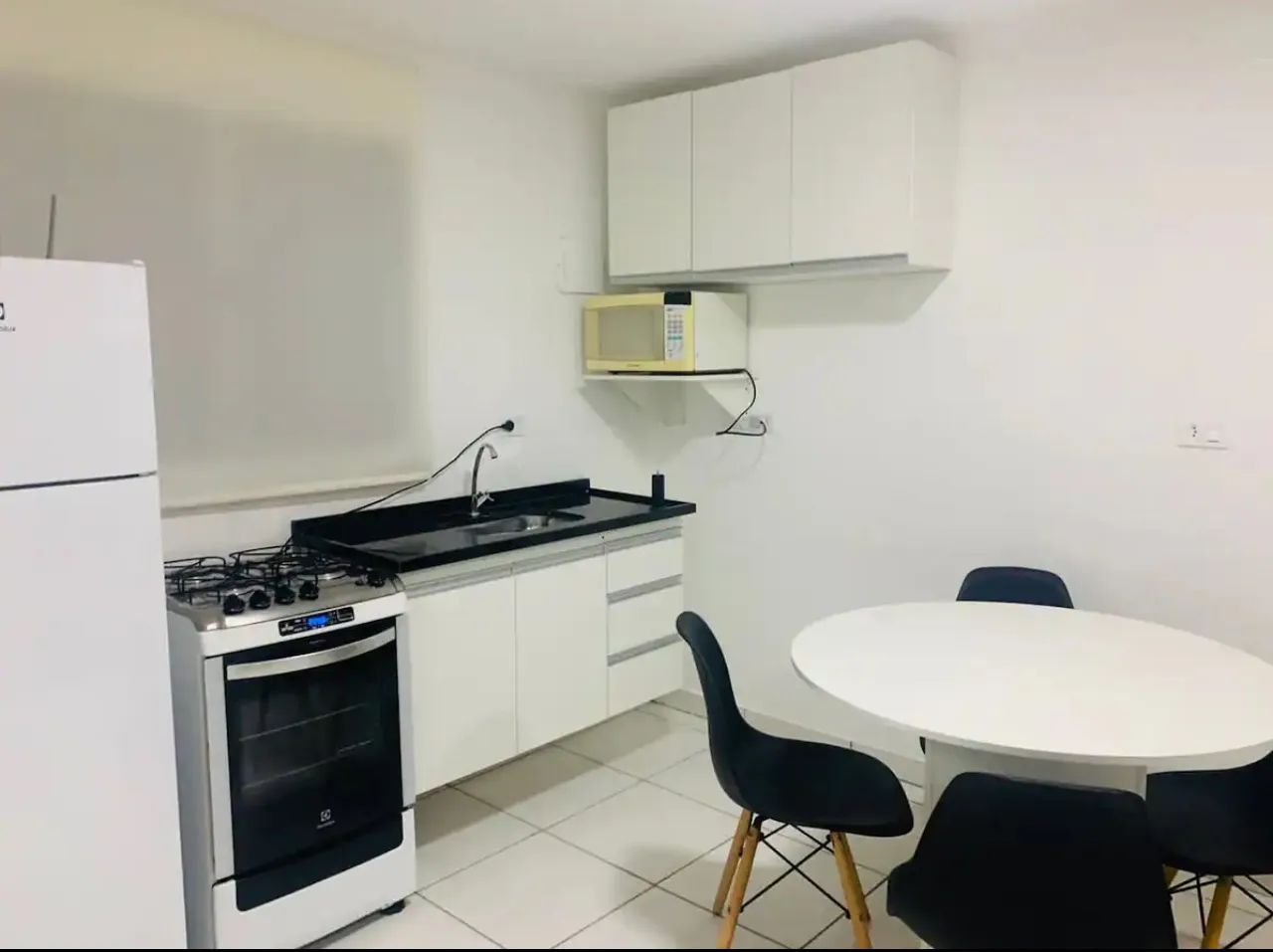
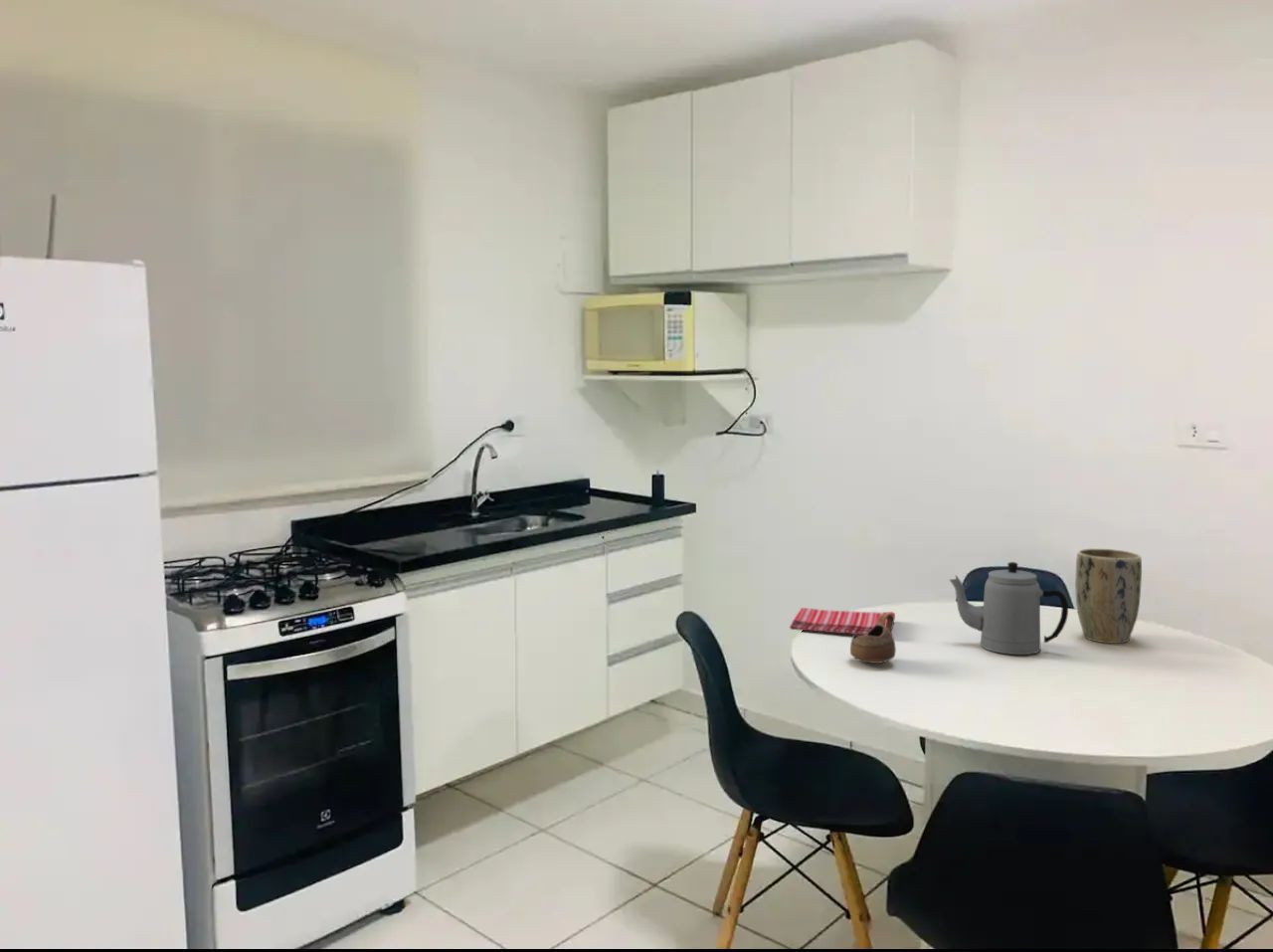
+ cup [849,613,897,665]
+ plant pot [1074,548,1143,645]
+ teapot [949,561,1069,656]
+ dish towel [789,607,896,636]
